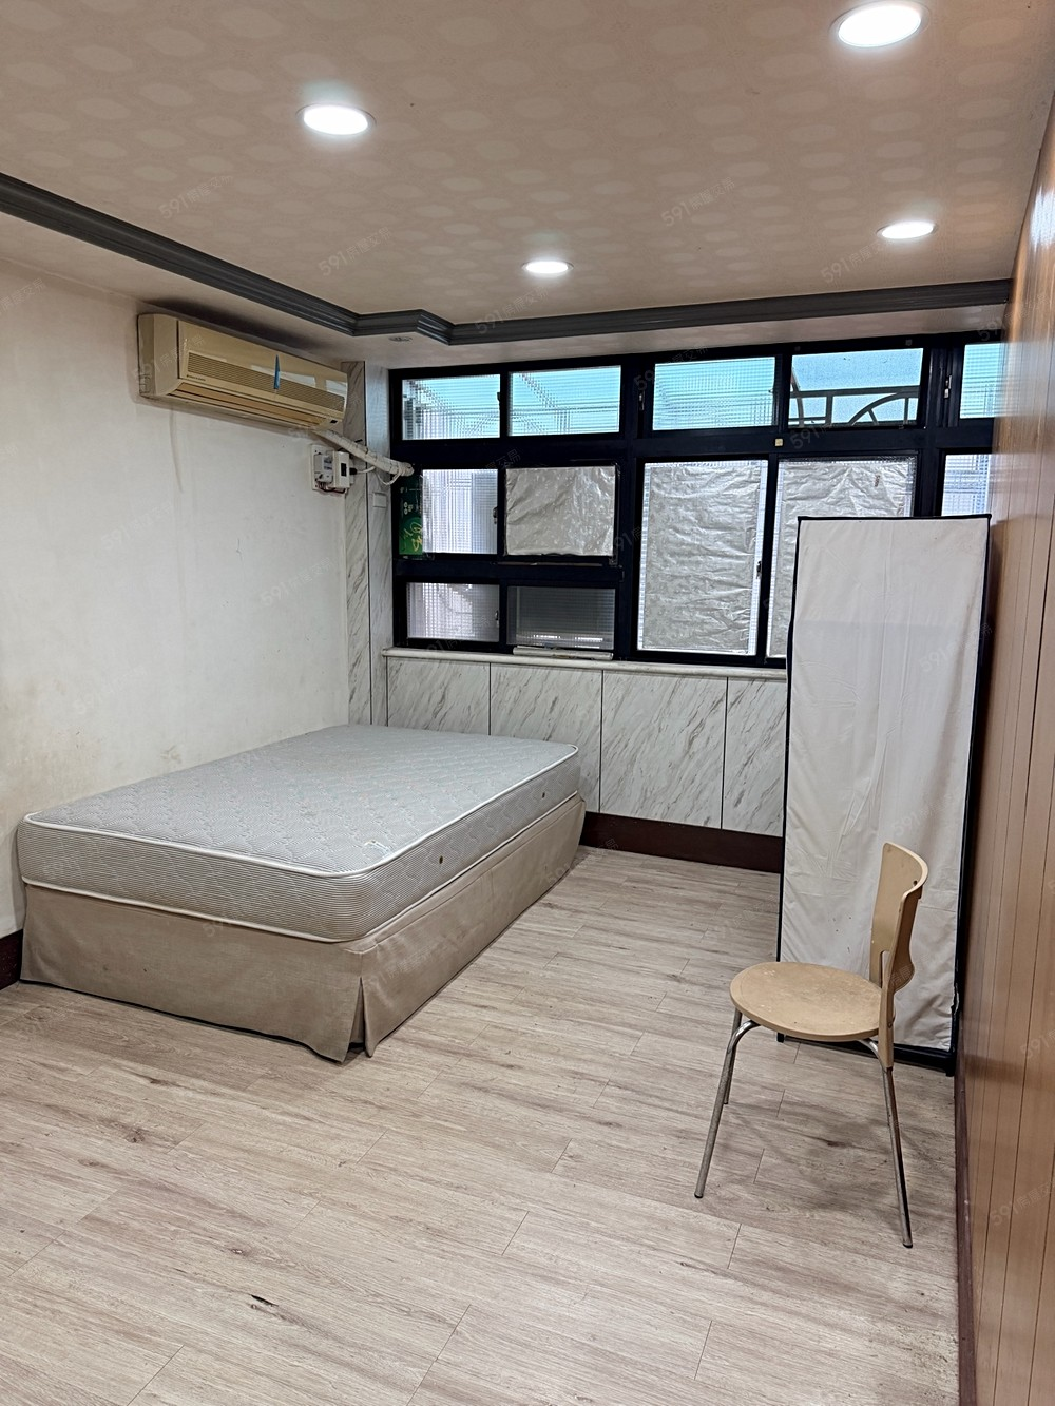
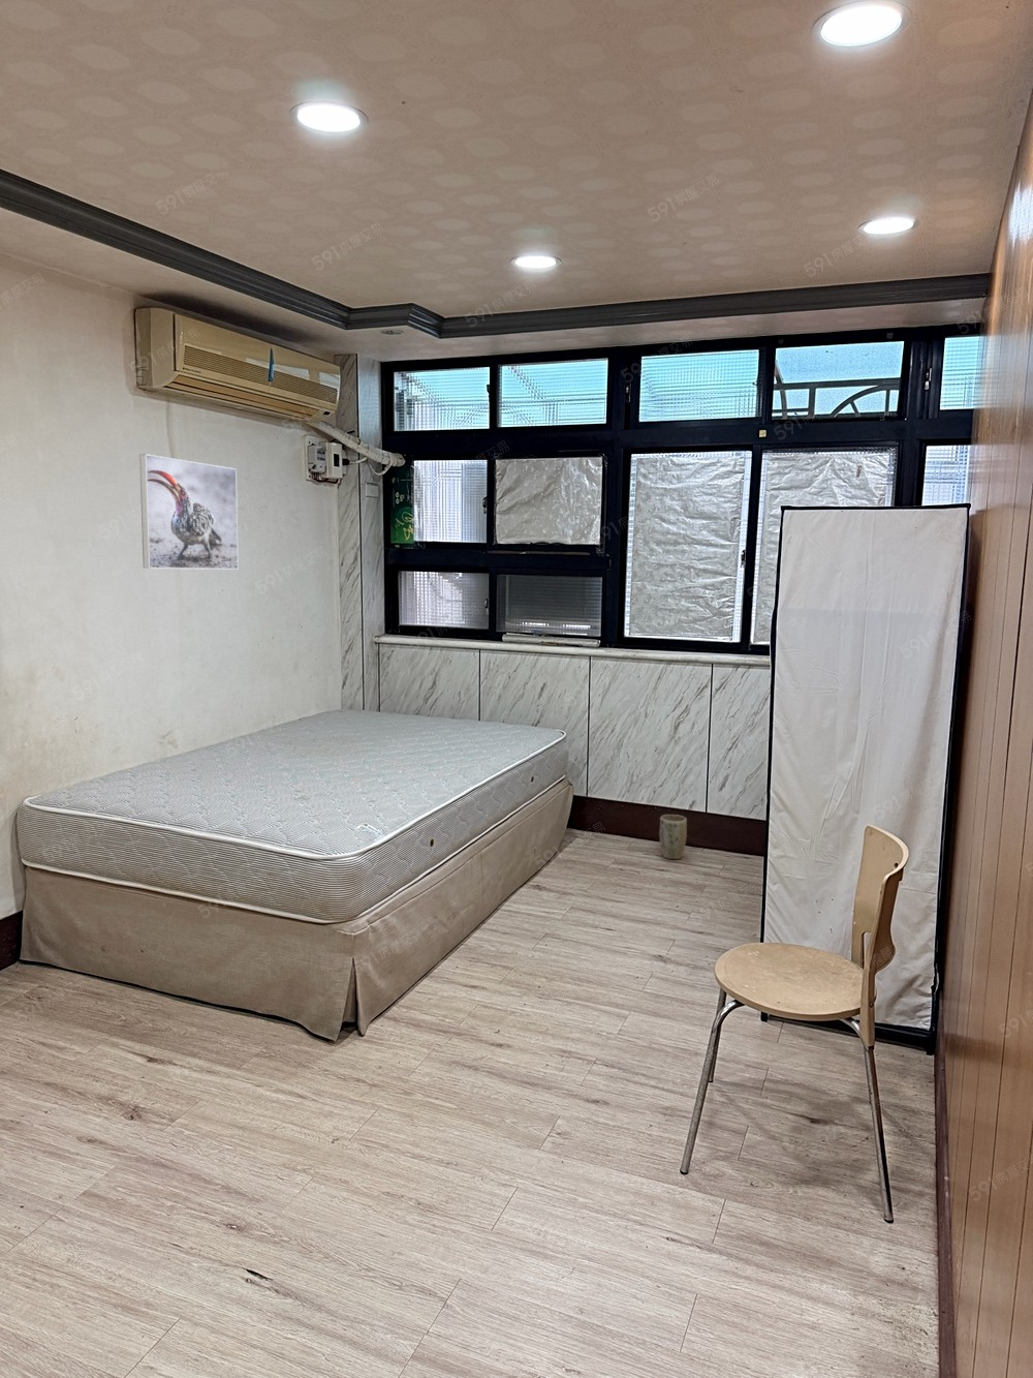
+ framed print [139,453,240,570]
+ plant pot [658,813,688,860]
